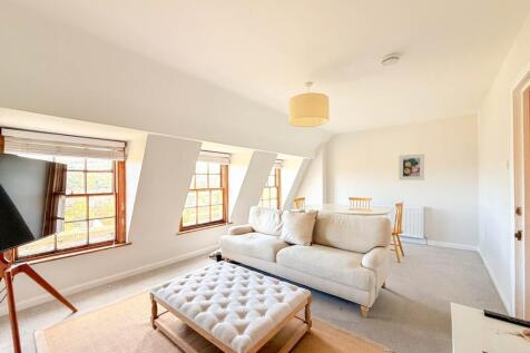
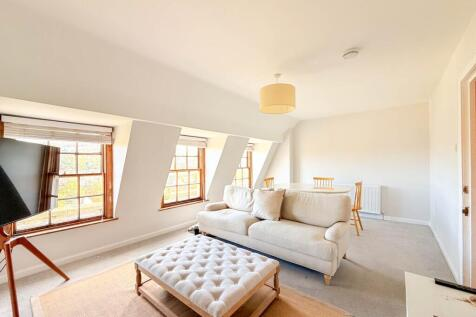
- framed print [398,154,425,182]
